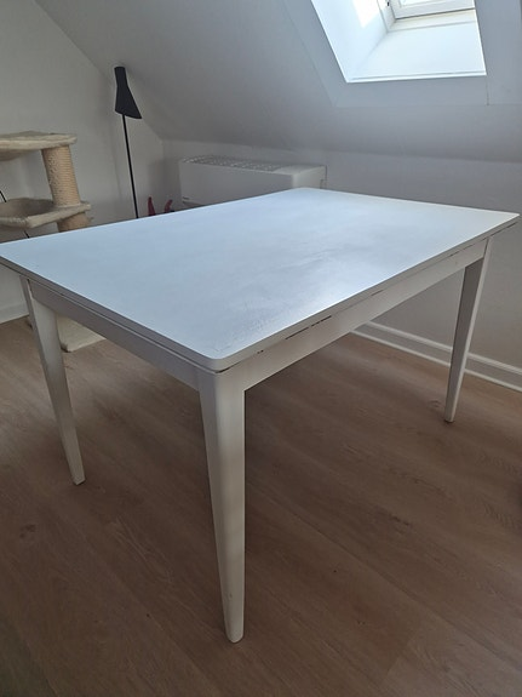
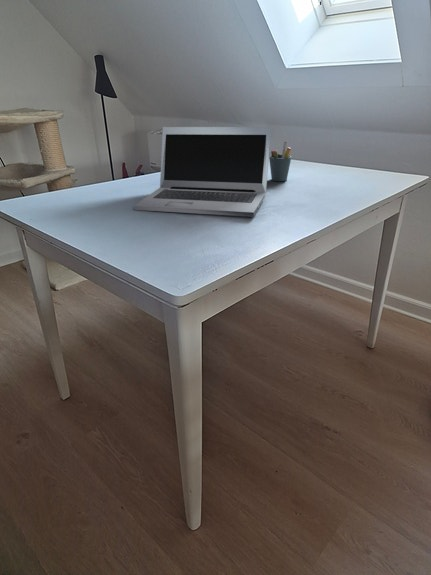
+ laptop [133,126,272,218]
+ pen holder [269,141,292,182]
